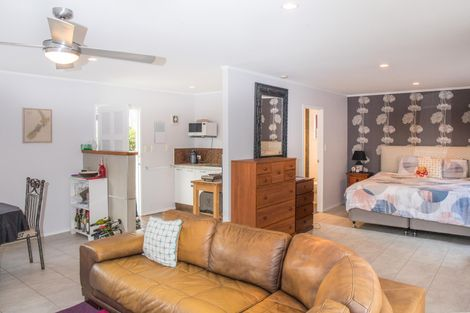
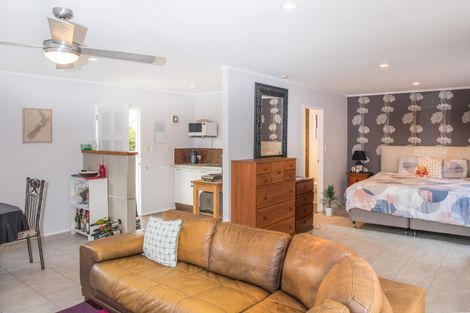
+ indoor plant [318,184,343,217]
